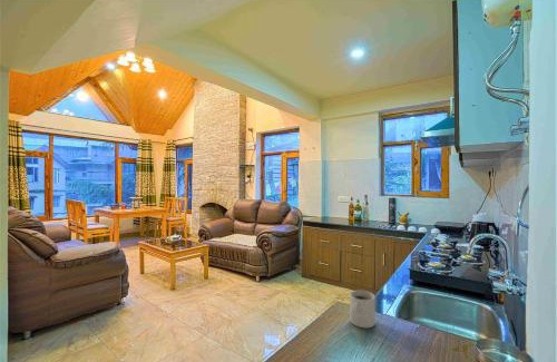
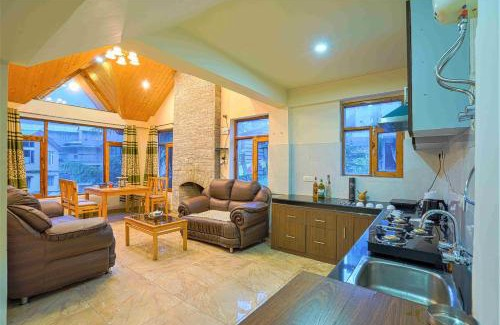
- mug [349,290,377,329]
